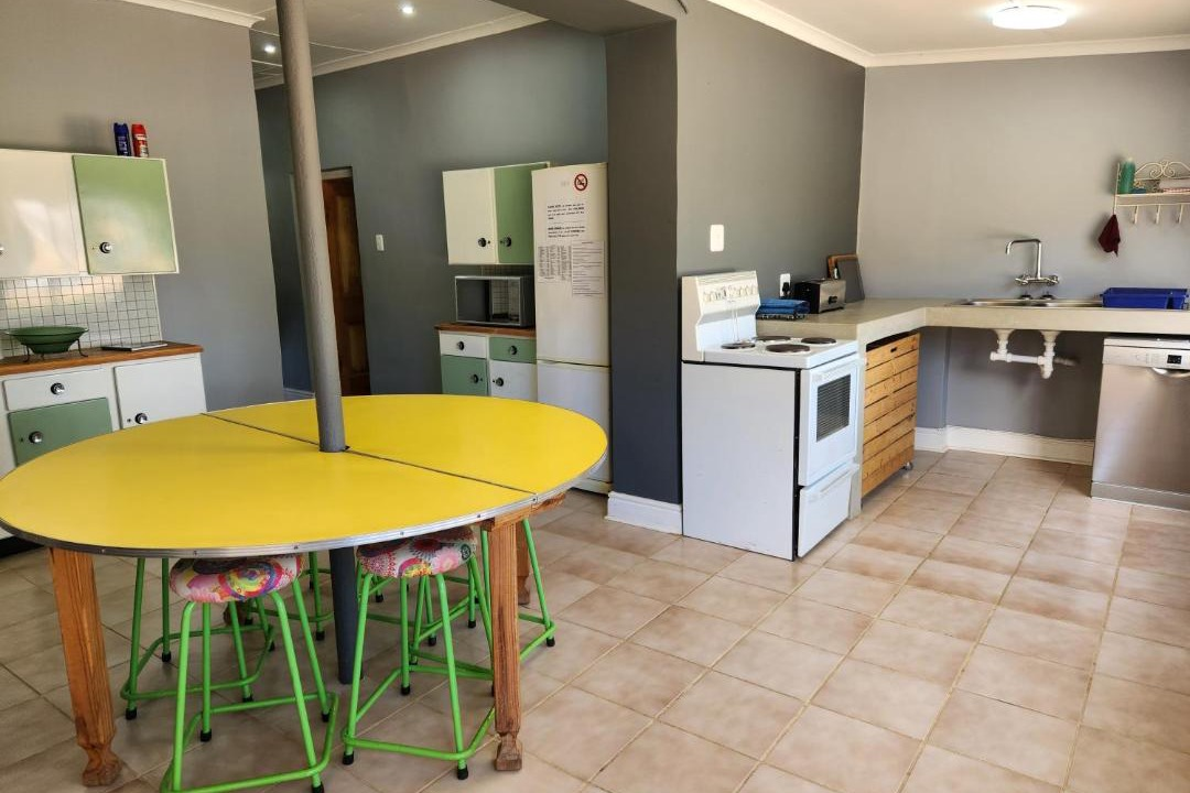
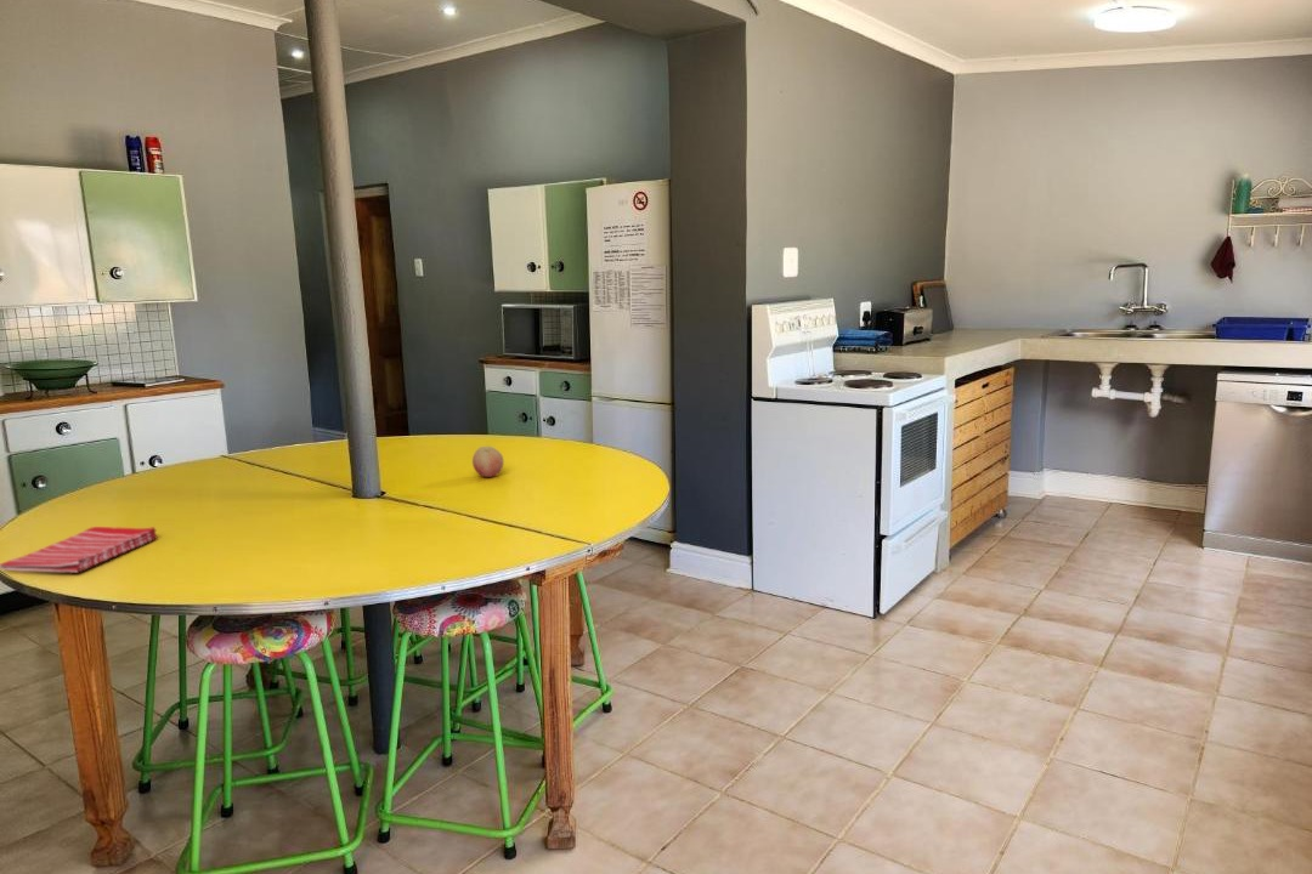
+ fruit [471,445,505,478]
+ dish towel [0,526,158,574]
